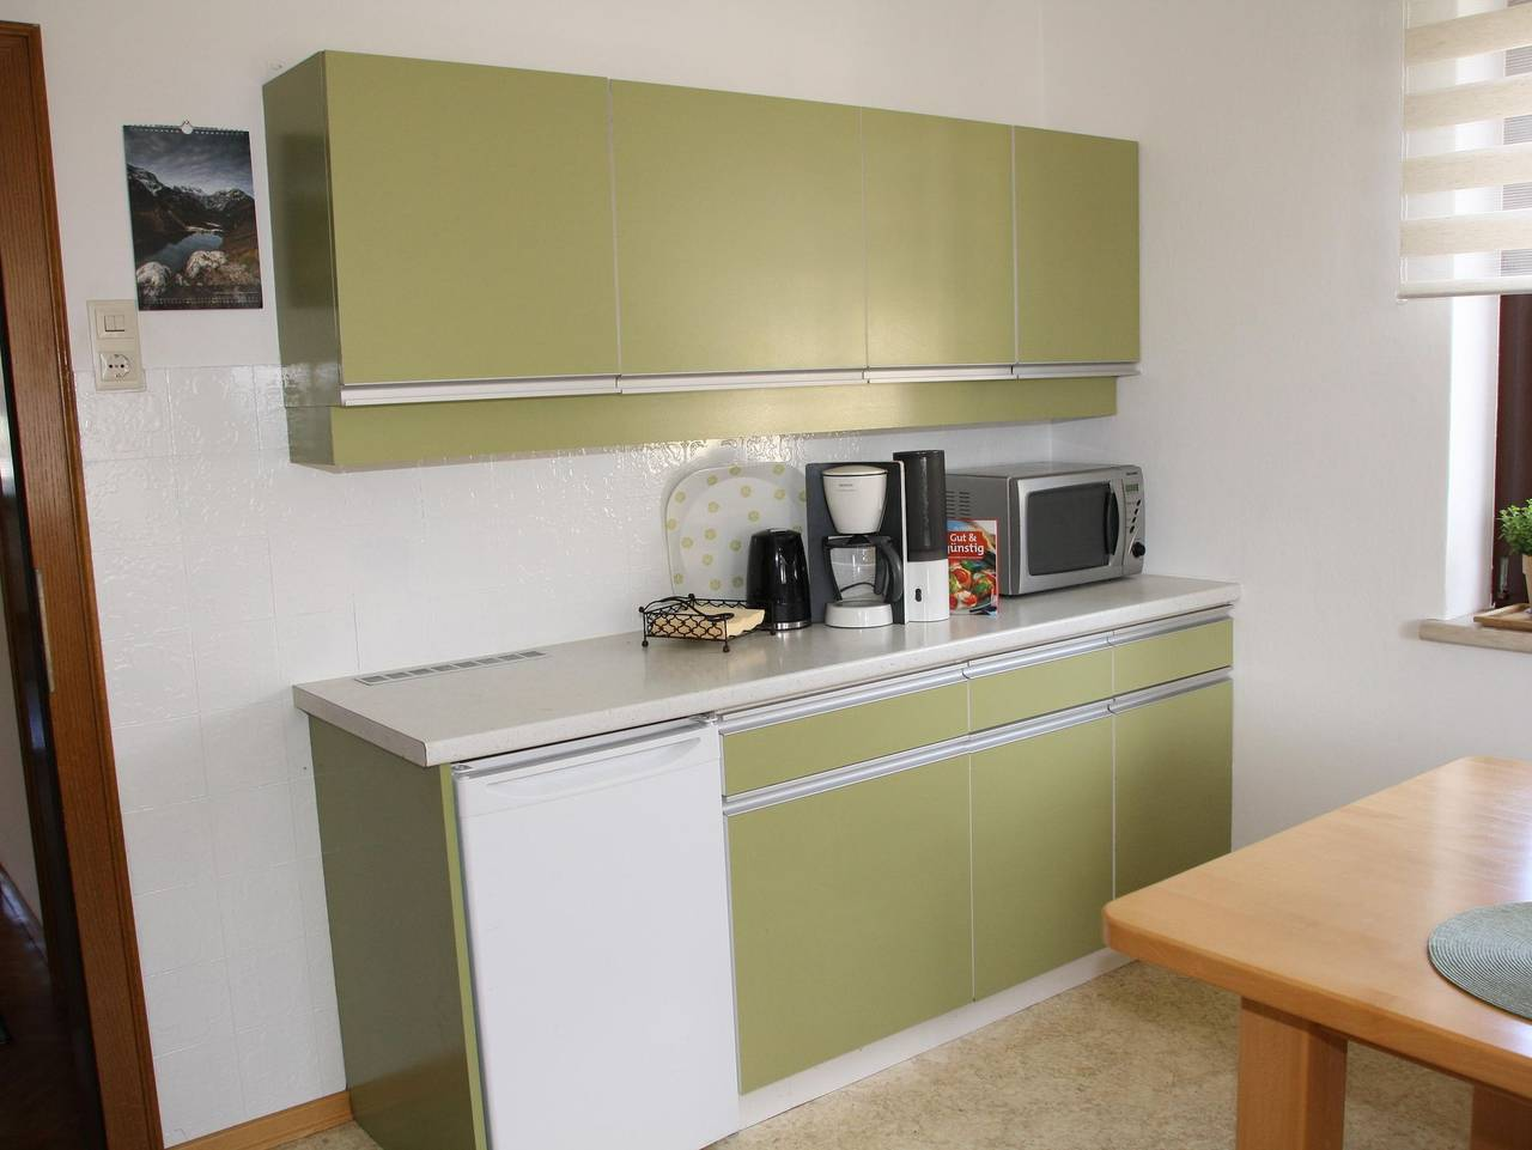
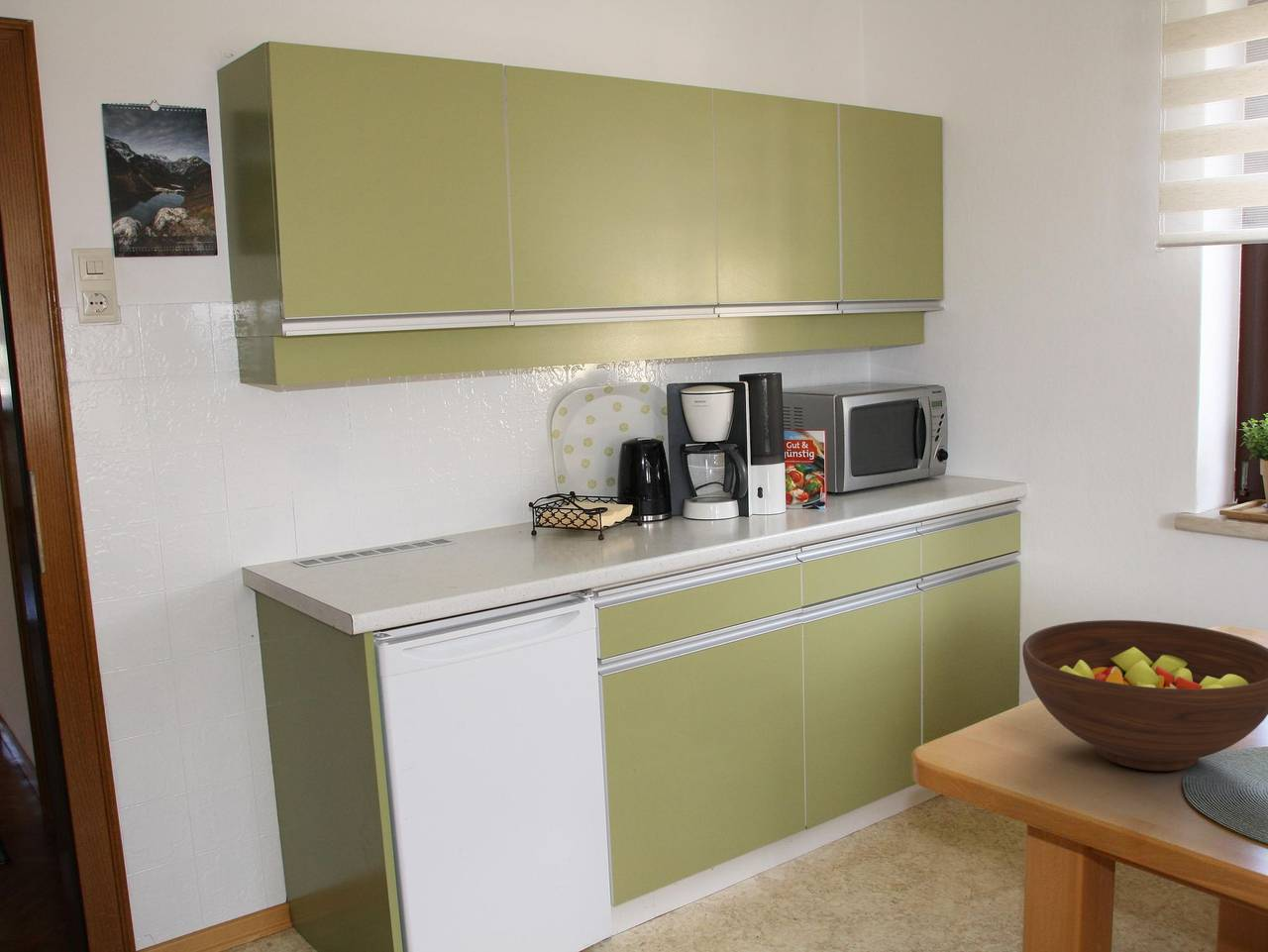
+ fruit bowl [1021,619,1268,772]
